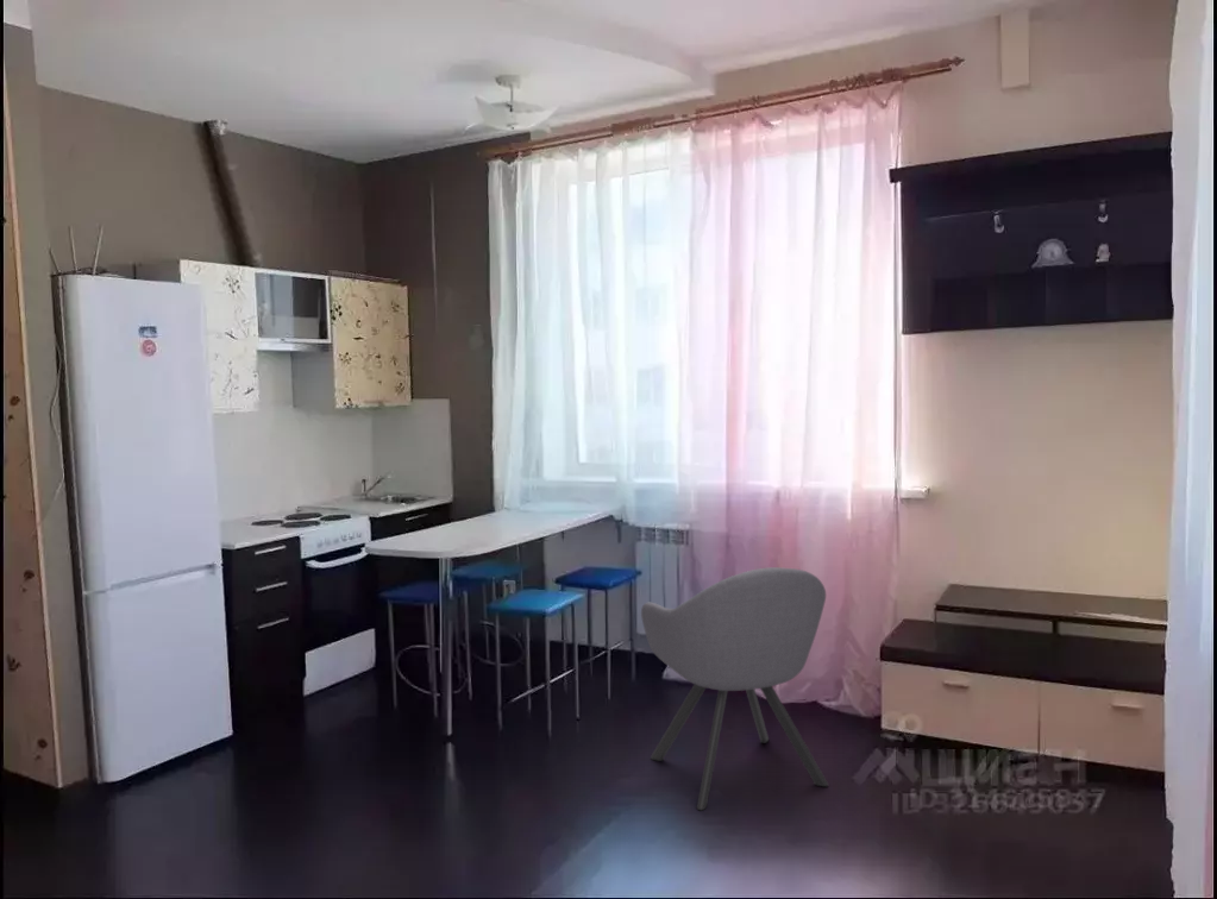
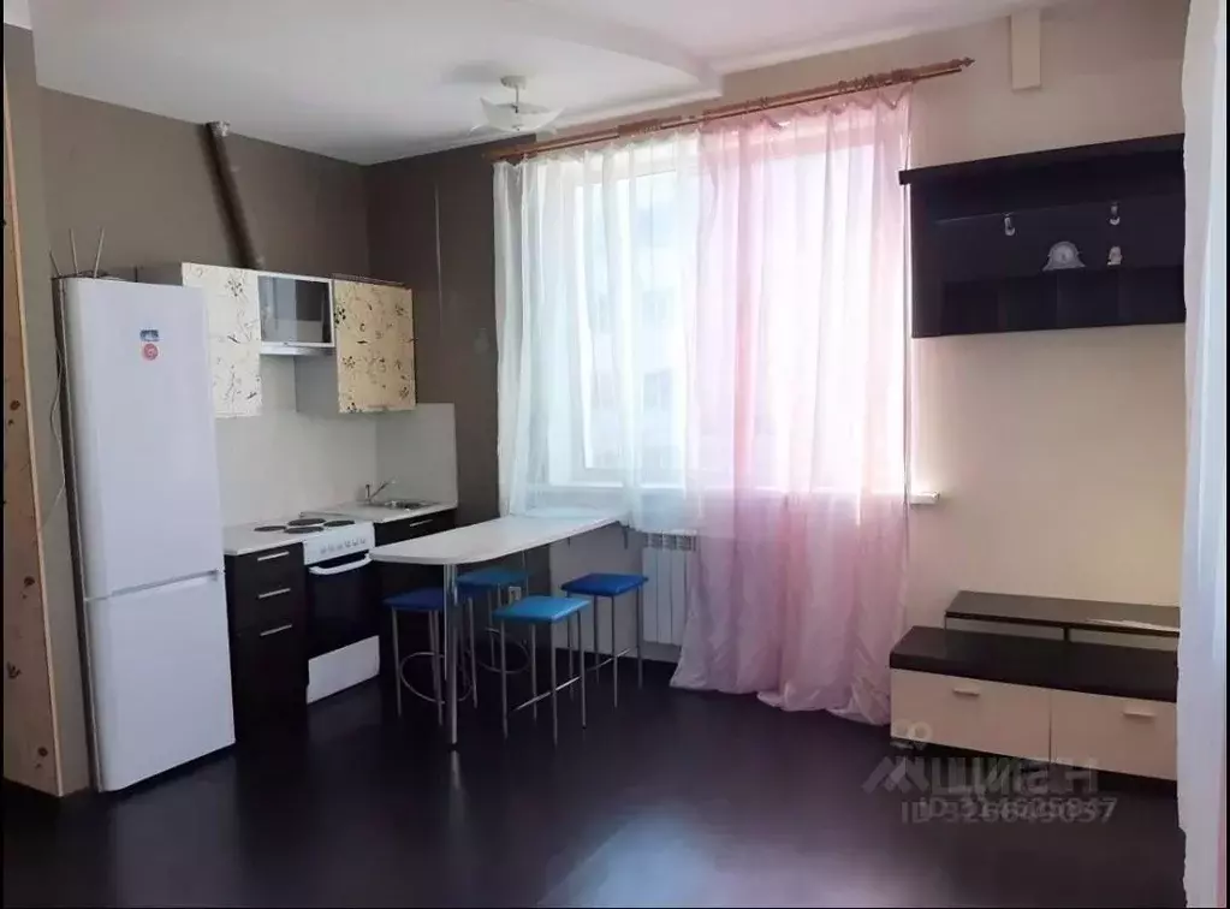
- chair [640,566,829,811]
